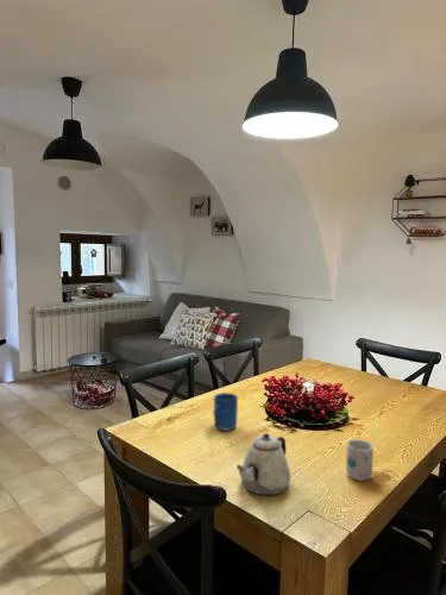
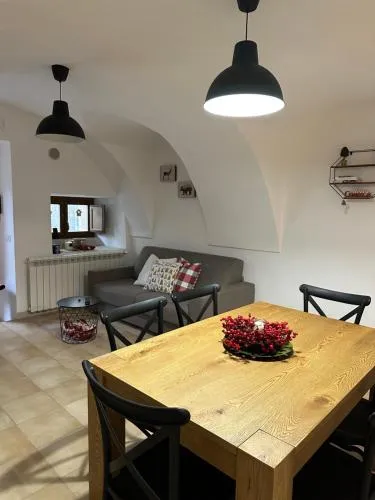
- teapot [235,432,291,496]
- mug [345,438,375,482]
- mug [212,392,239,432]
